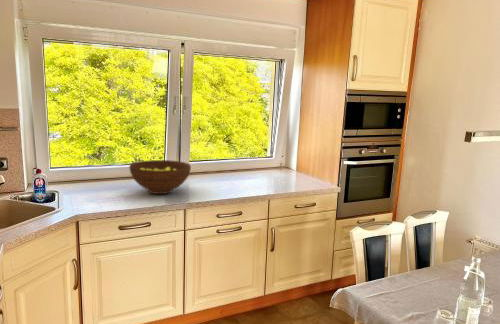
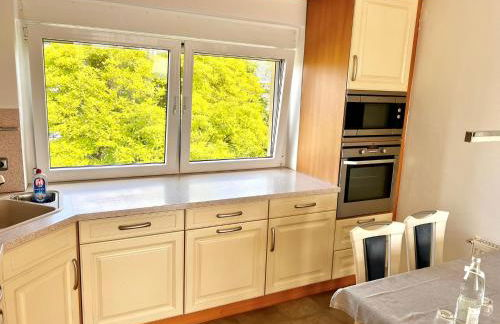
- fruit bowl [128,159,192,195]
